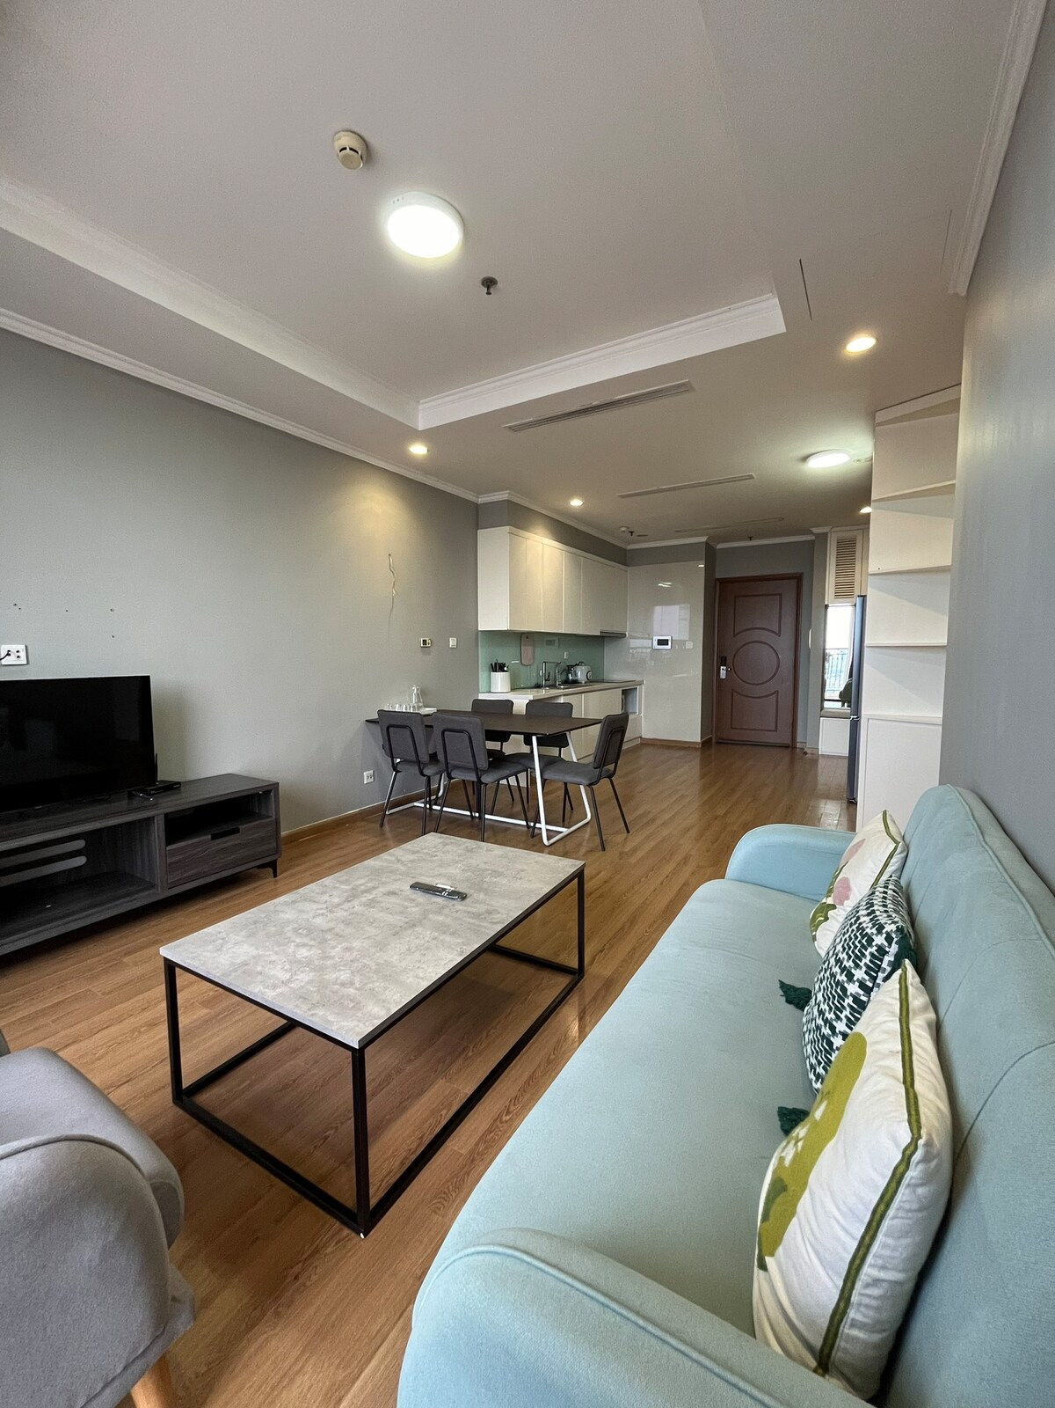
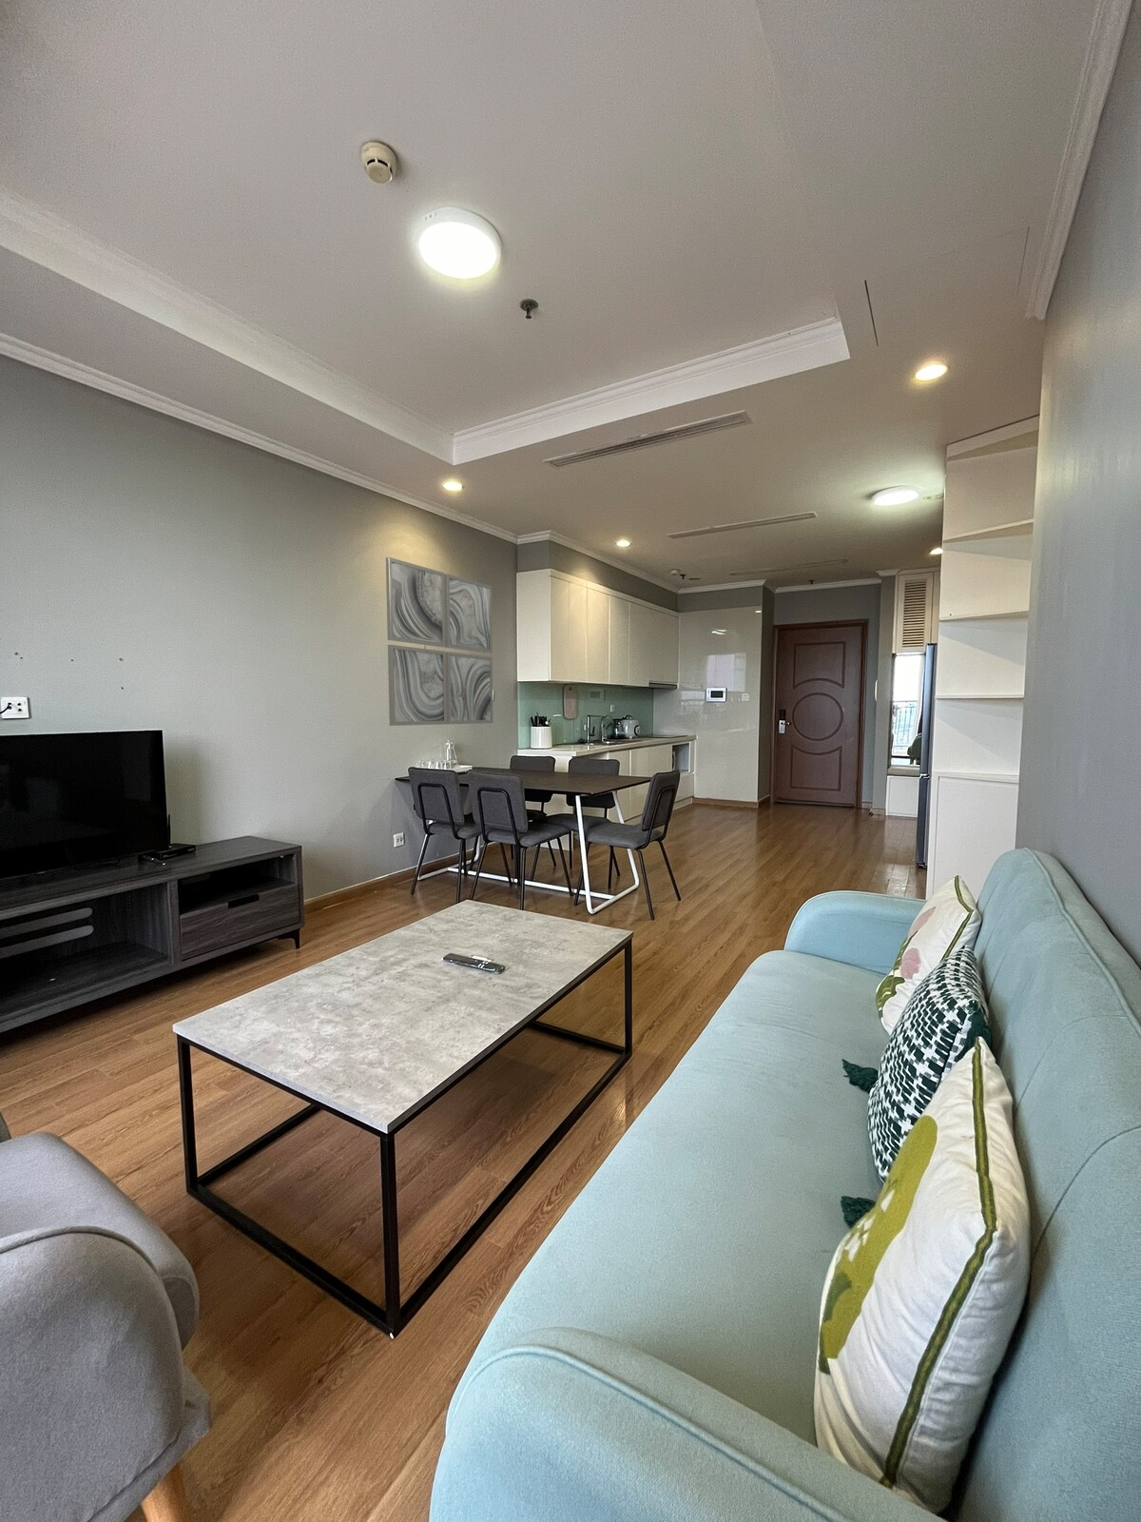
+ wall art [385,556,494,726]
